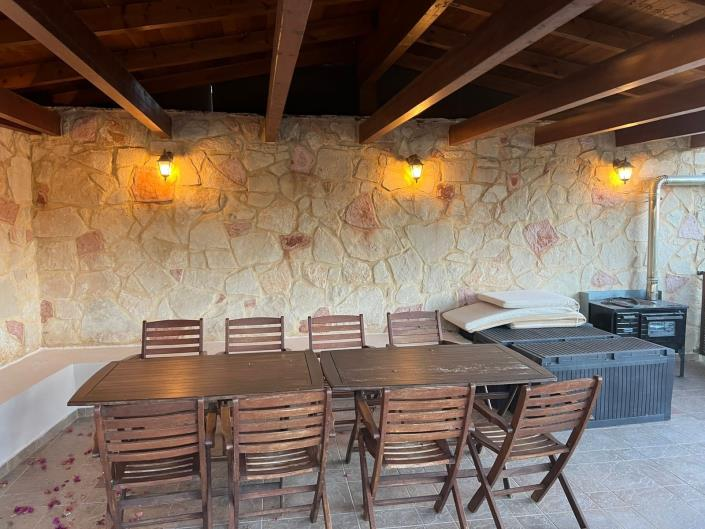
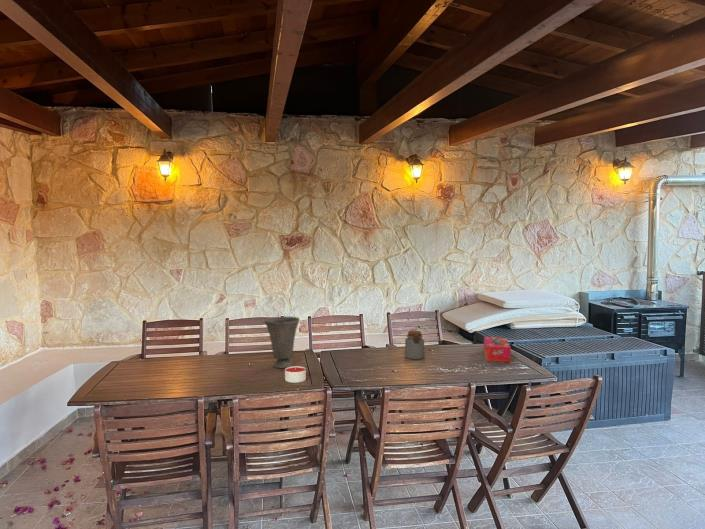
+ vase [263,316,301,369]
+ jar [404,329,426,360]
+ tissue box [483,336,512,363]
+ candle [284,365,307,384]
